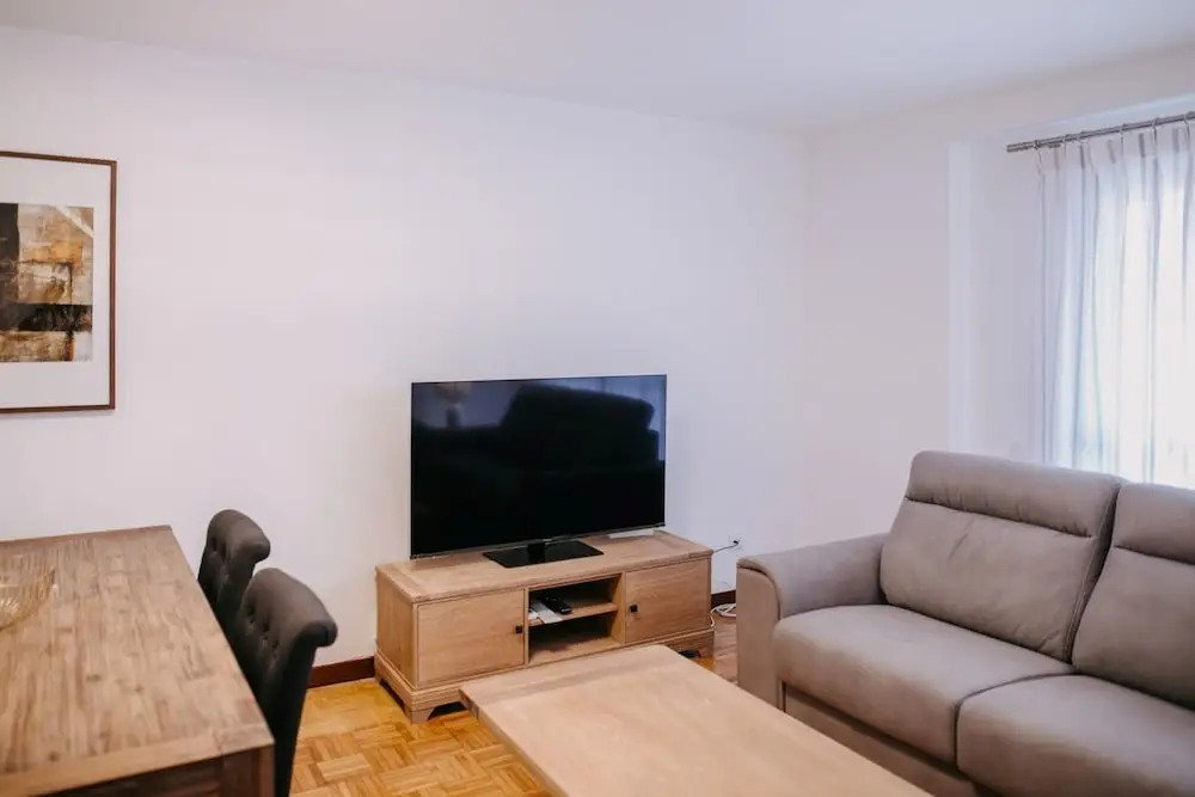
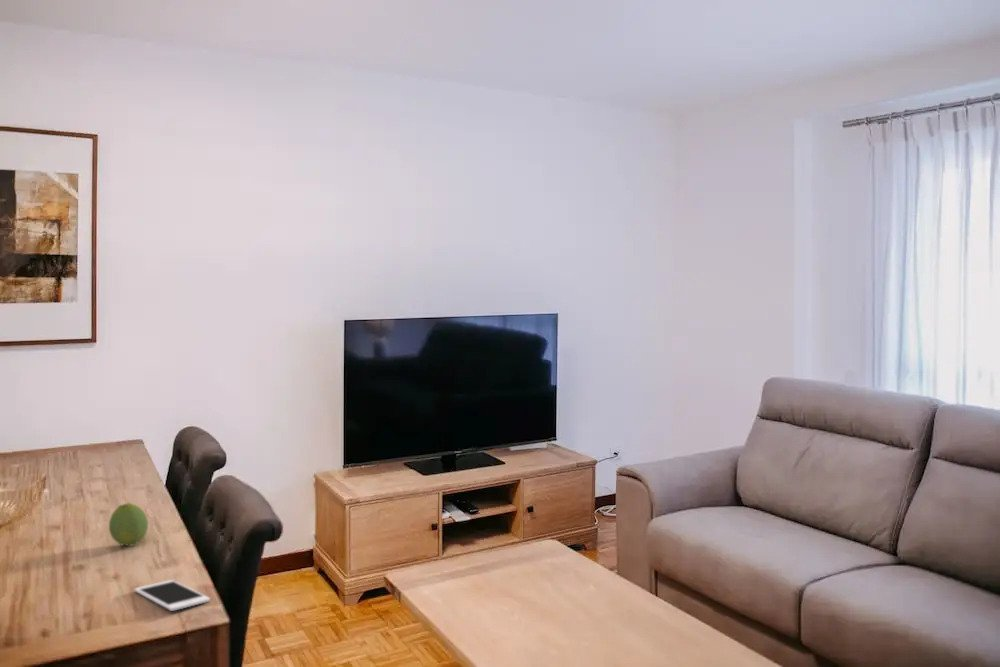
+ fruit [108,502,149,547]
+ cell phone [133,579,211,612]
